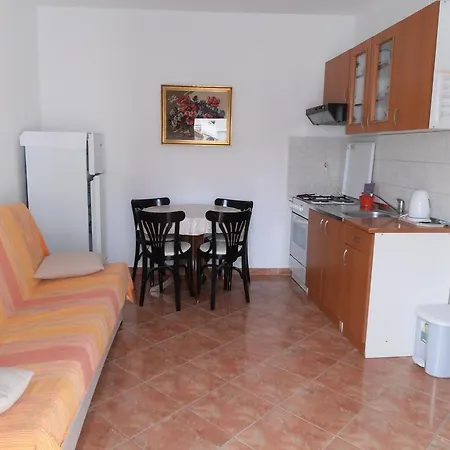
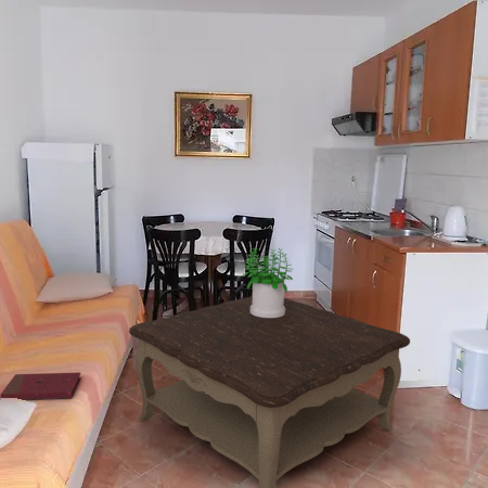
+ potted plant [241,247,295,318]
+ coffee table [128,295,411,488]
+ book [0,371,82,400]
